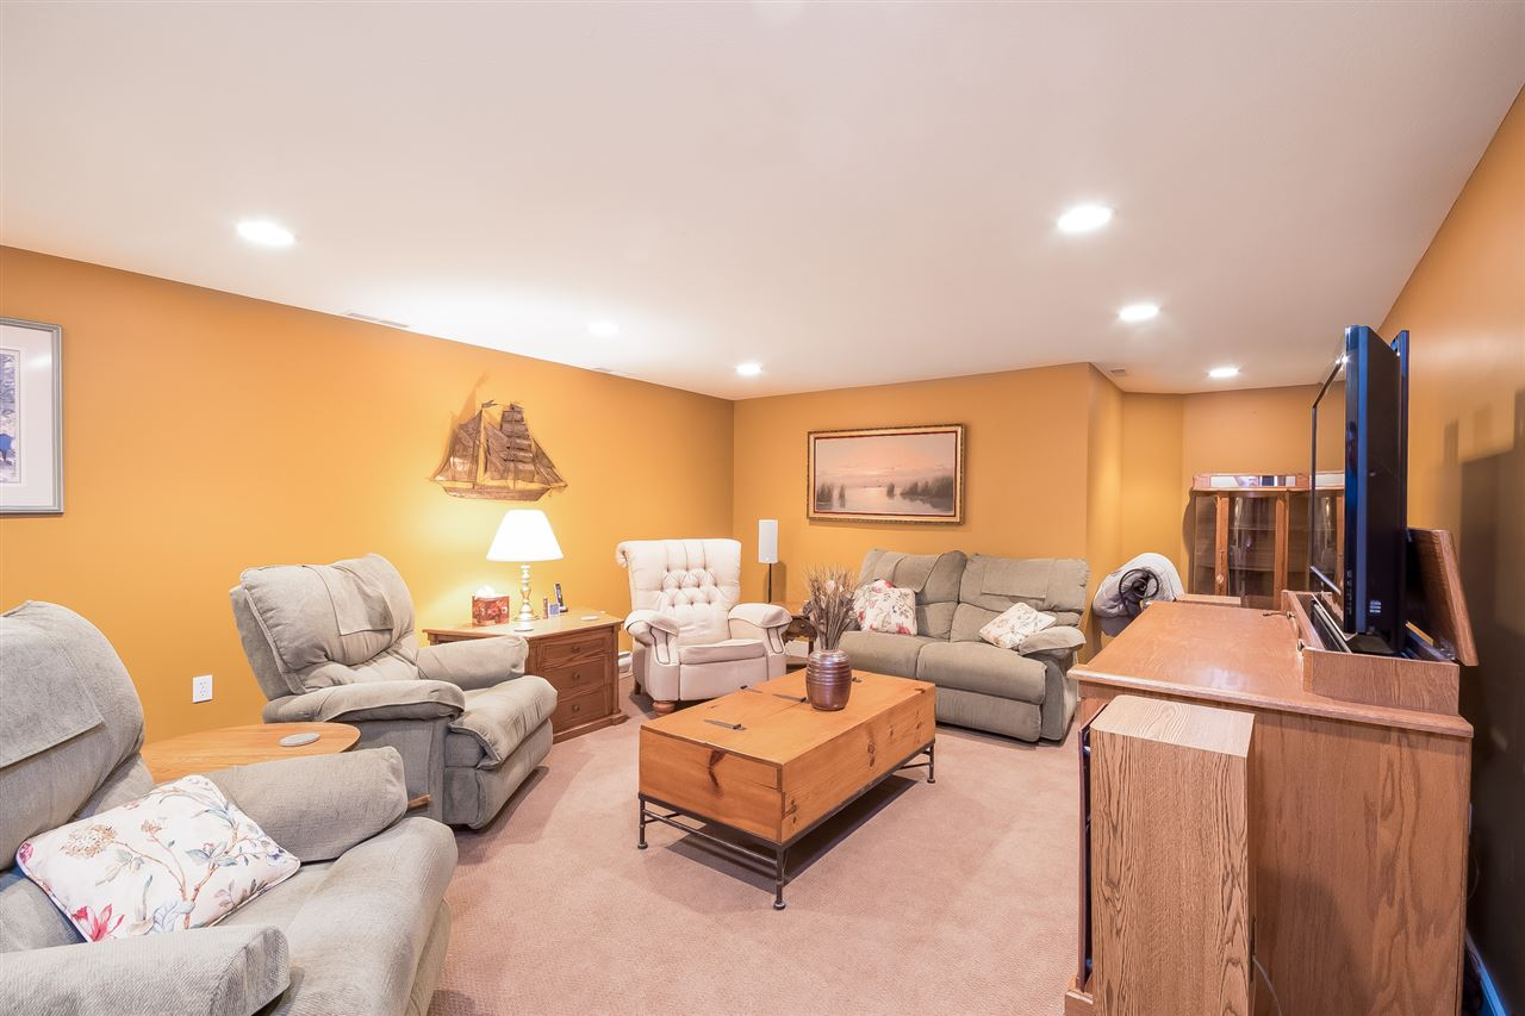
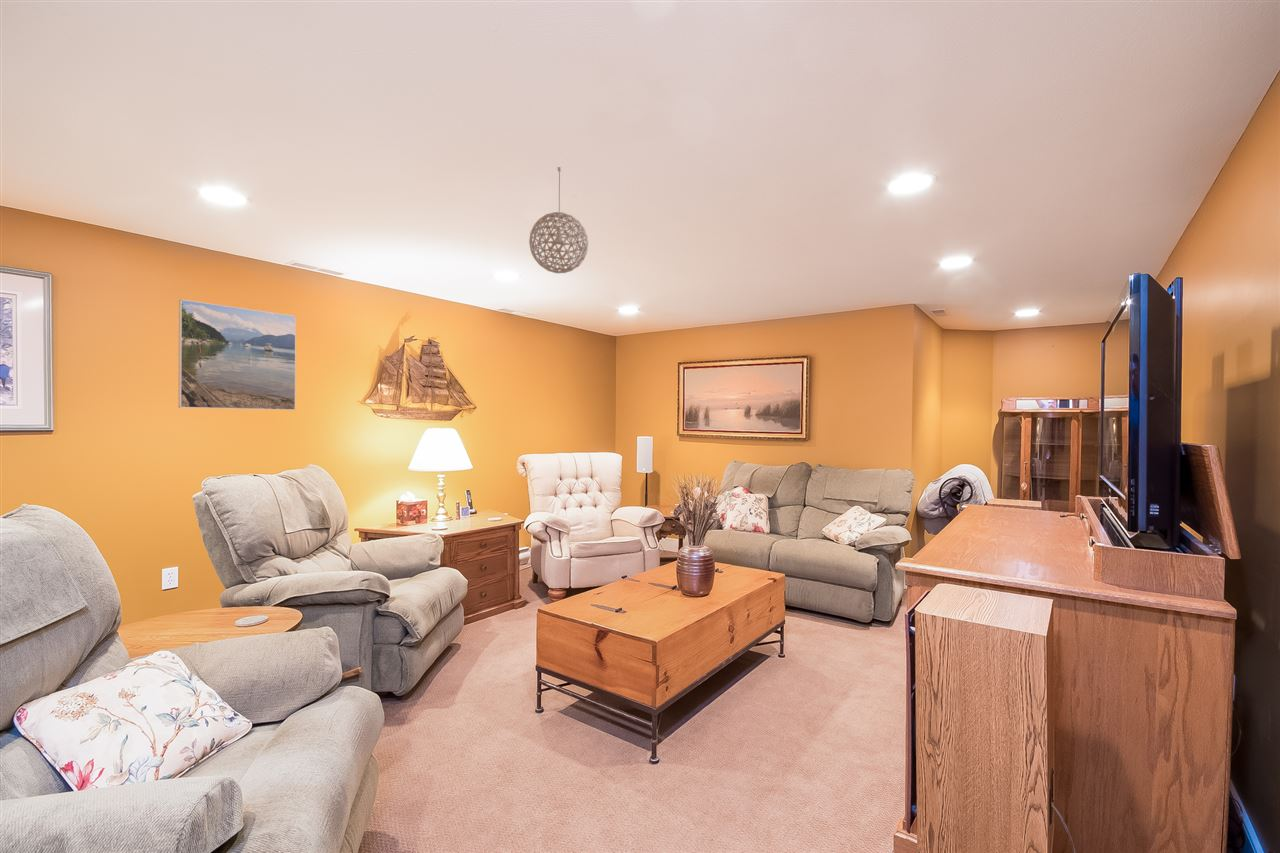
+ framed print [178,298,297,411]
+ pendant light [528,166,589,274]
